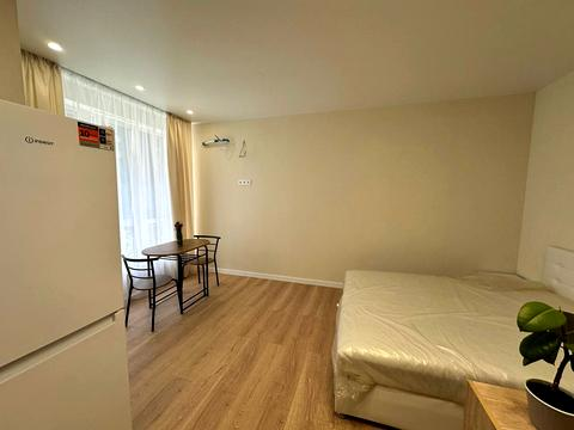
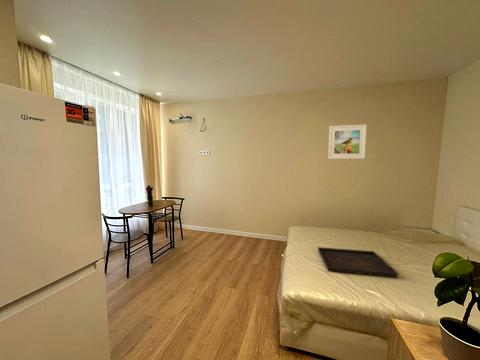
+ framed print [327,123,368,160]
+ serving tray [317,246,399,278]
